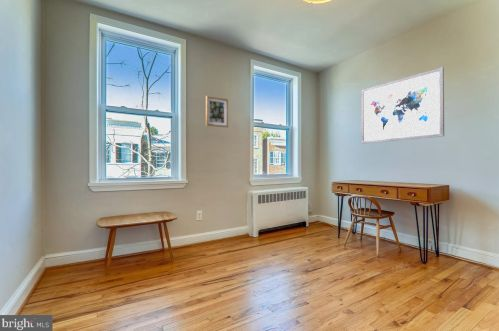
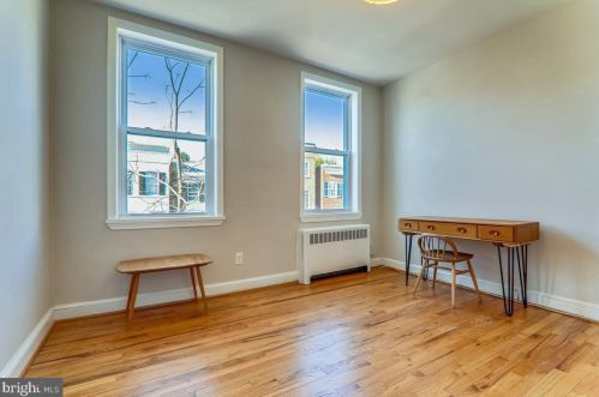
- wall art [205,95,229,128]
- wall art [360,66,445,145]
